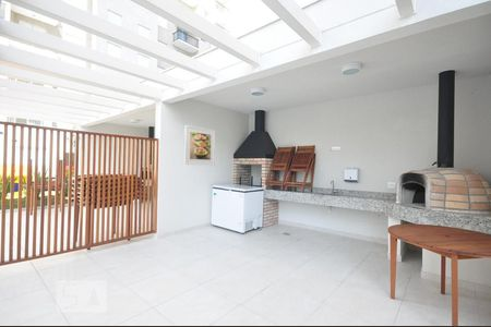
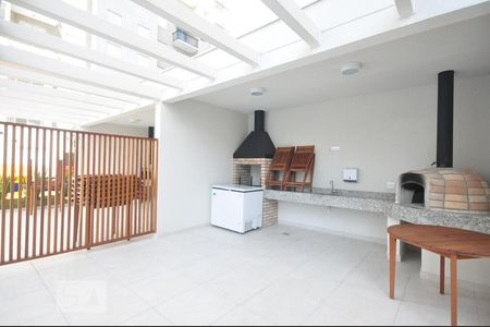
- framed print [183,124,216,166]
